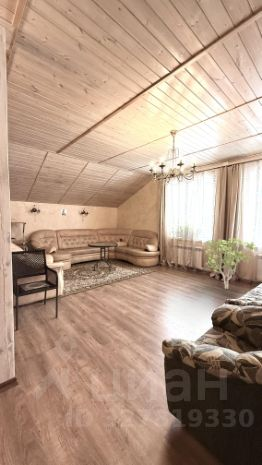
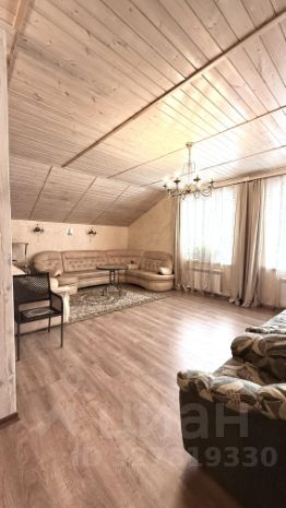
- shrub [203,237,259,290]
